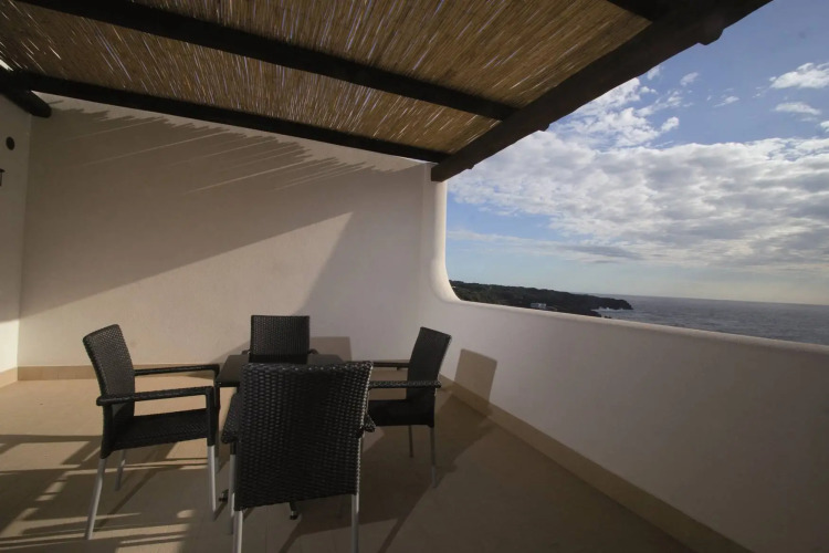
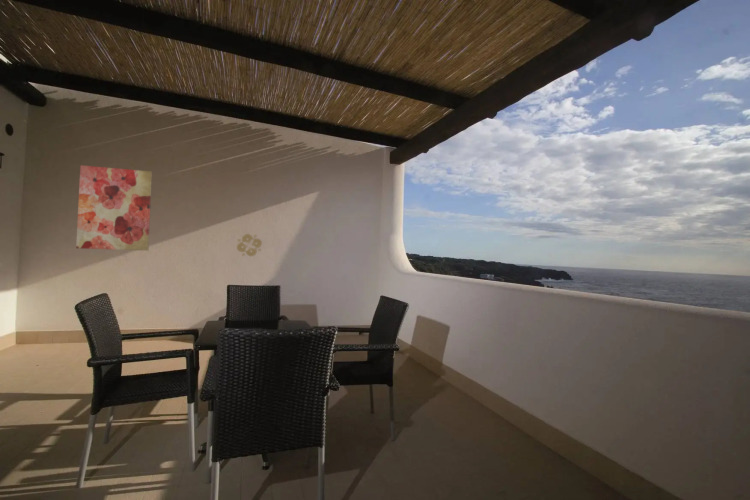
+ wall ornament [236,233,263,257]
+ wall art [75,164,153,252]
